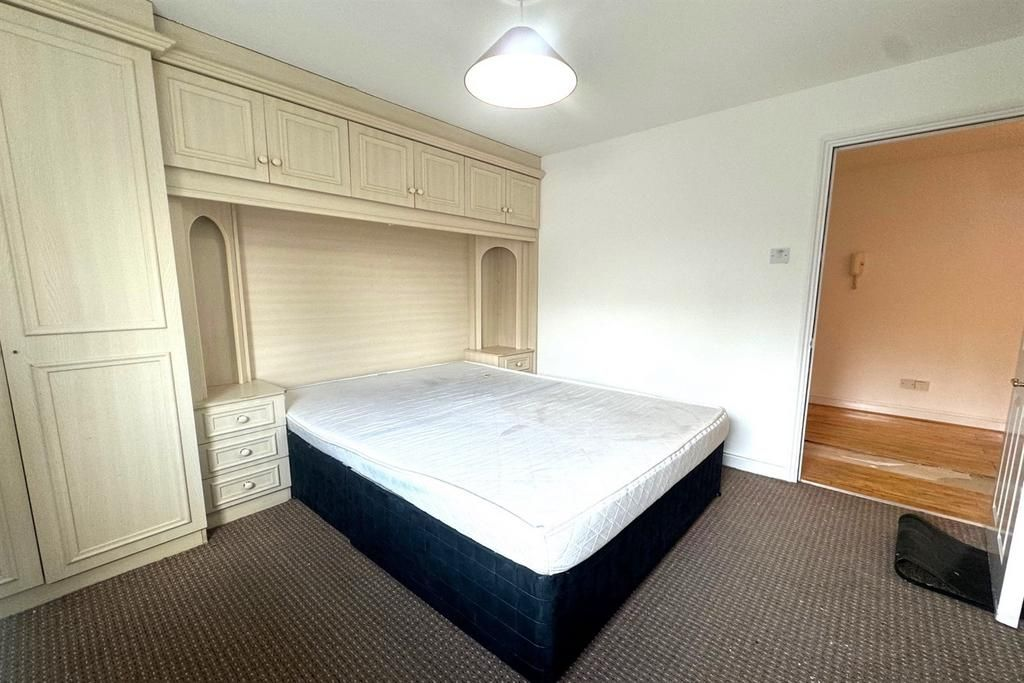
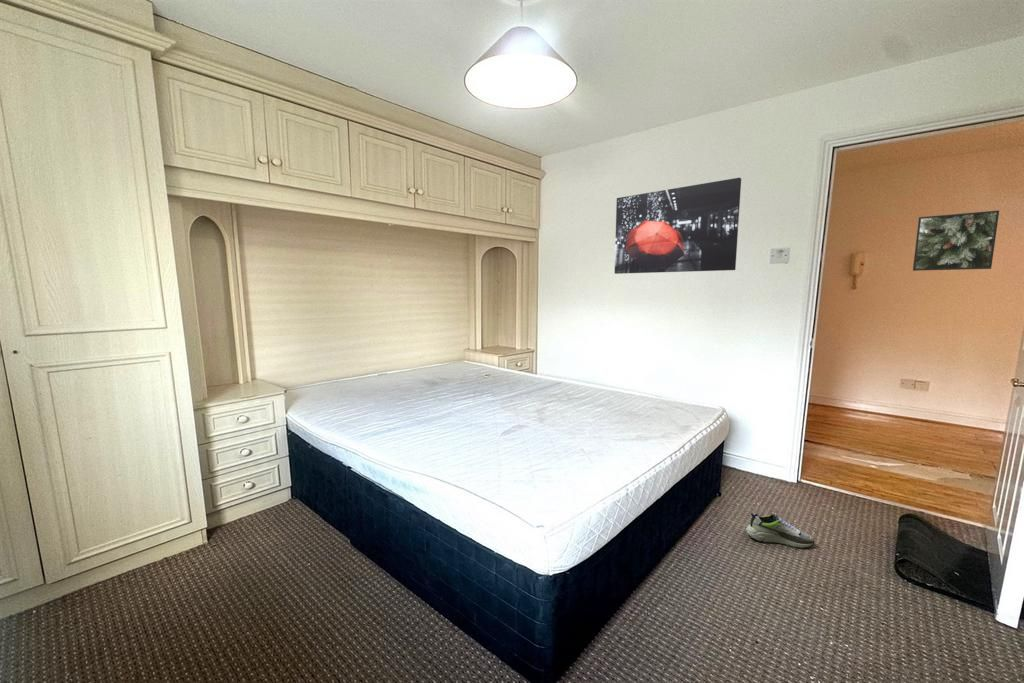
+ shoe [745,512,815,549]
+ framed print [912,209,1000,272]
+ wall art [614,177,742,275]
